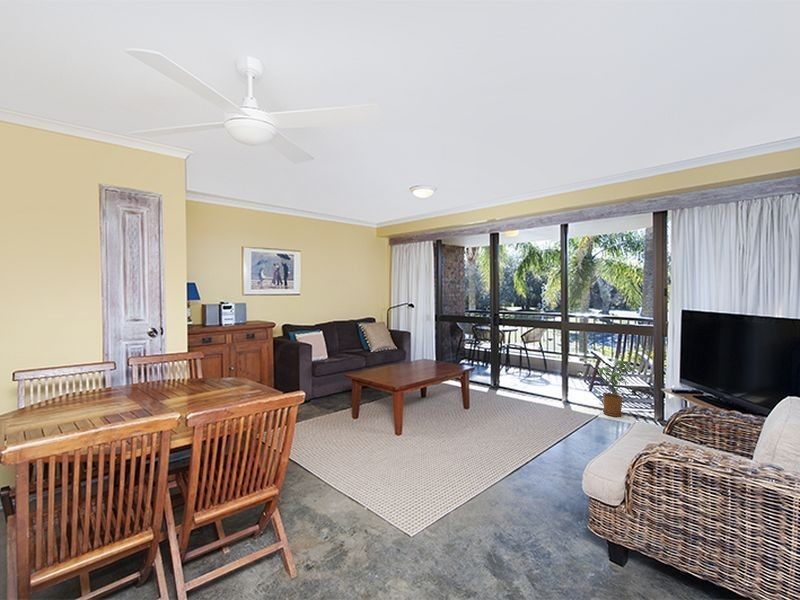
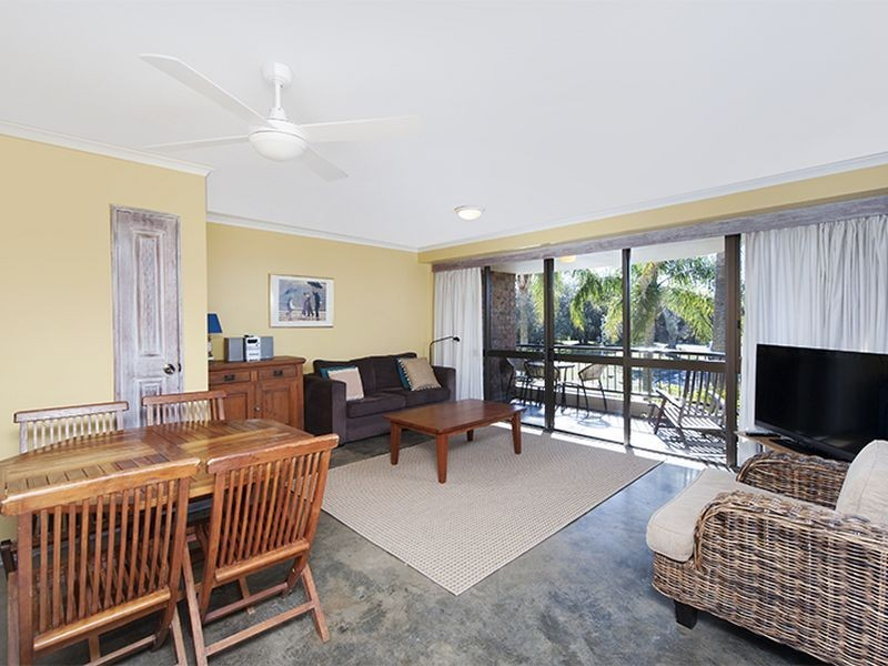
- house plant [598,359,637,417]
